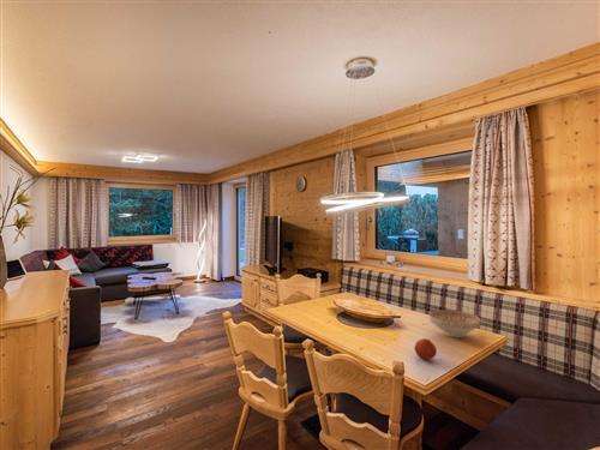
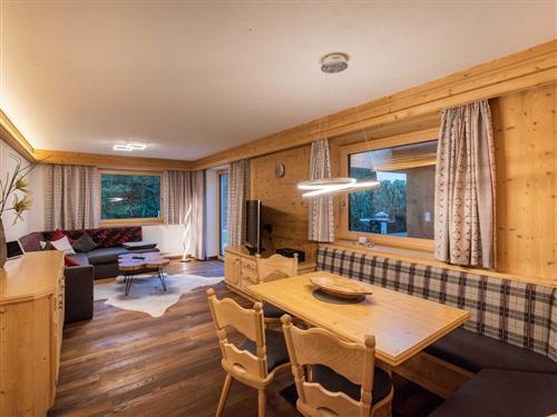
- decorative bowl [428,310,482,338]
- fruit [414,337,438,360]
